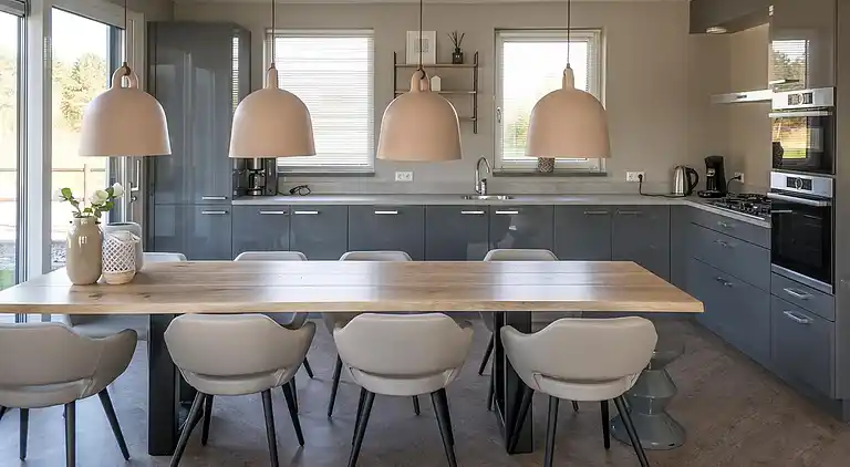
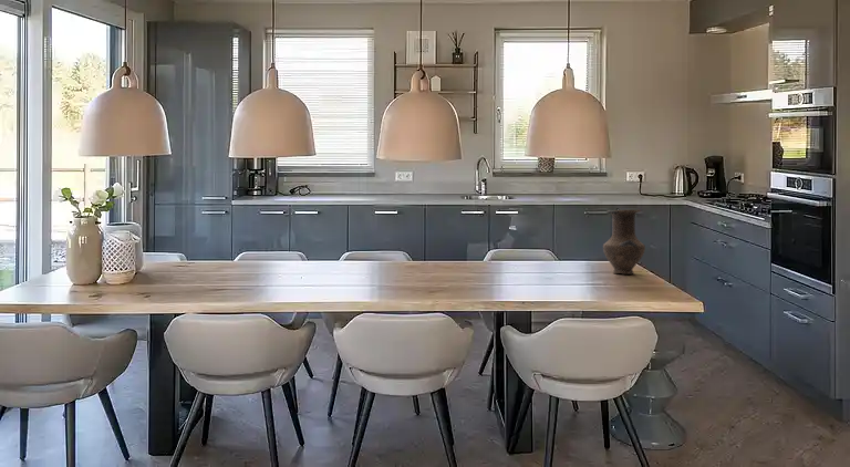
+ vase [602,209,646,276]
